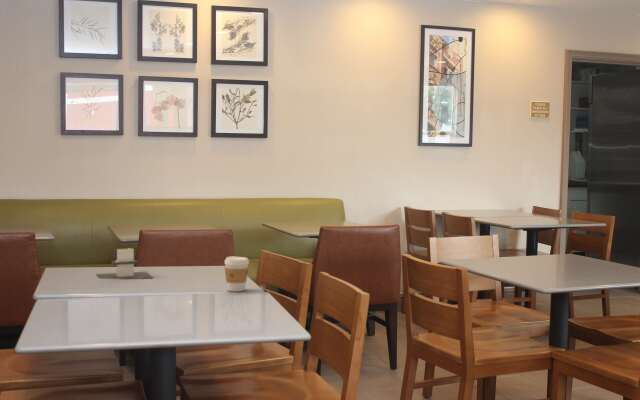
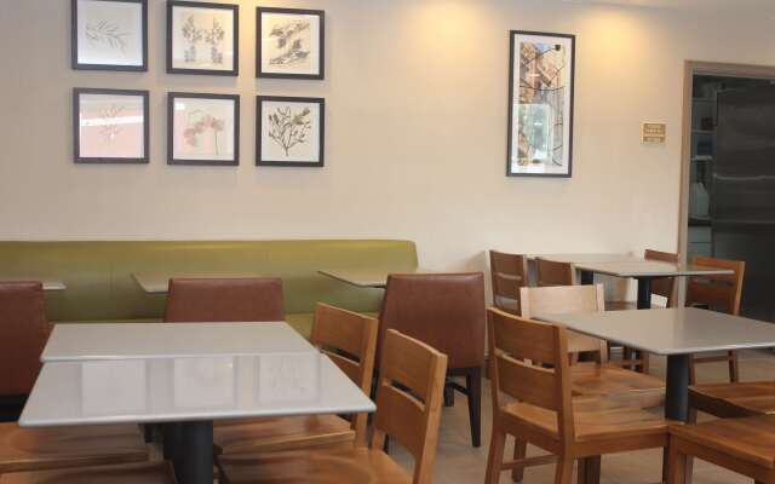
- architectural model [96,247,154,280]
- coffee cup [224,255,250,293]
